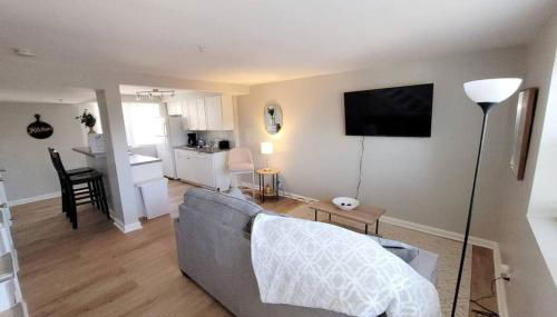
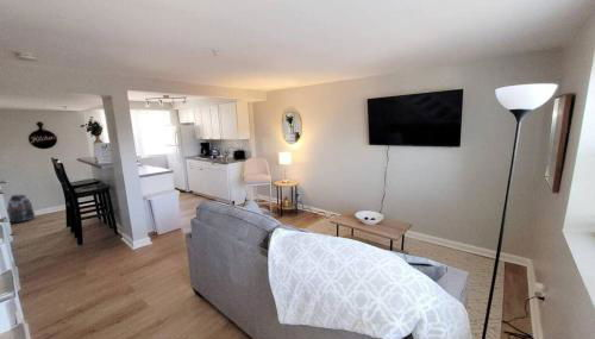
+ backpack [6,194,36,224]
